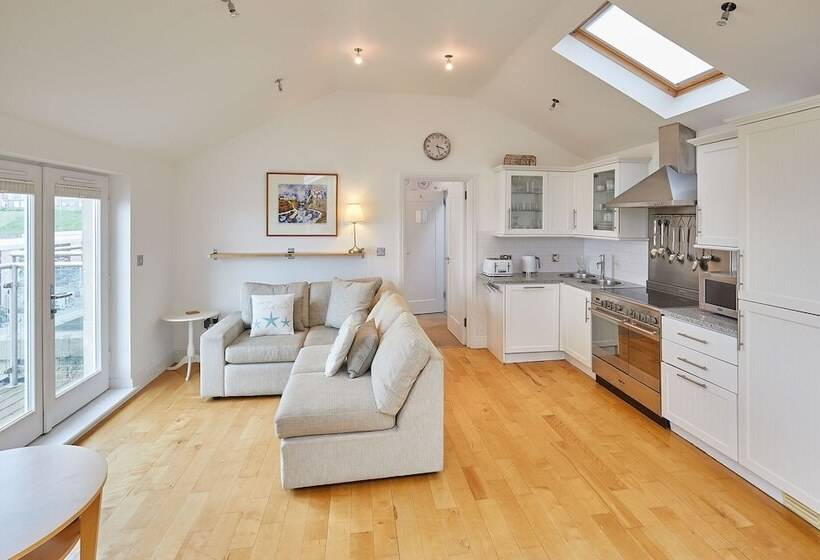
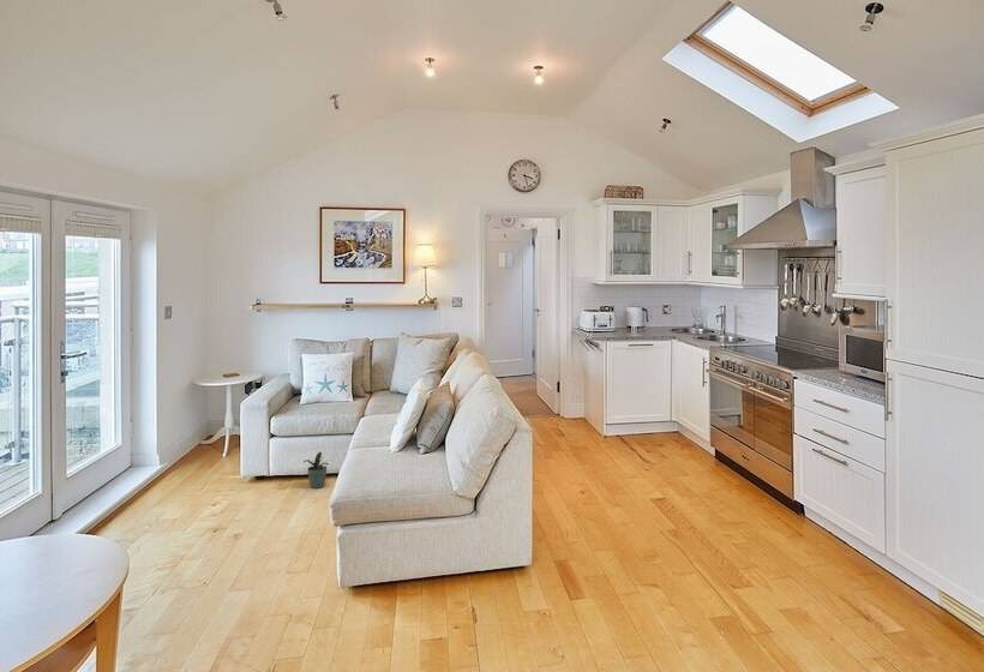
+ potted plant [301,451,330,490]
